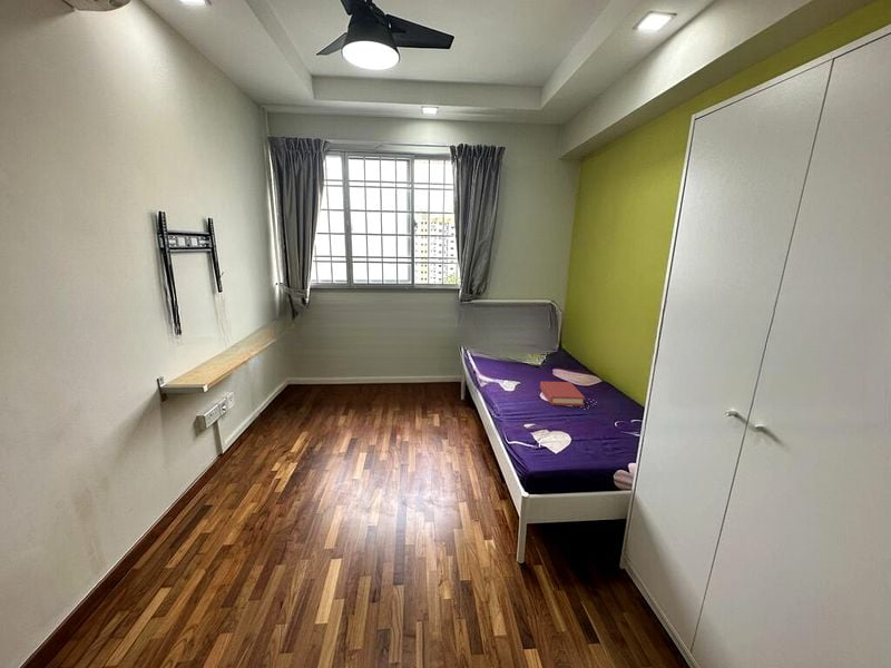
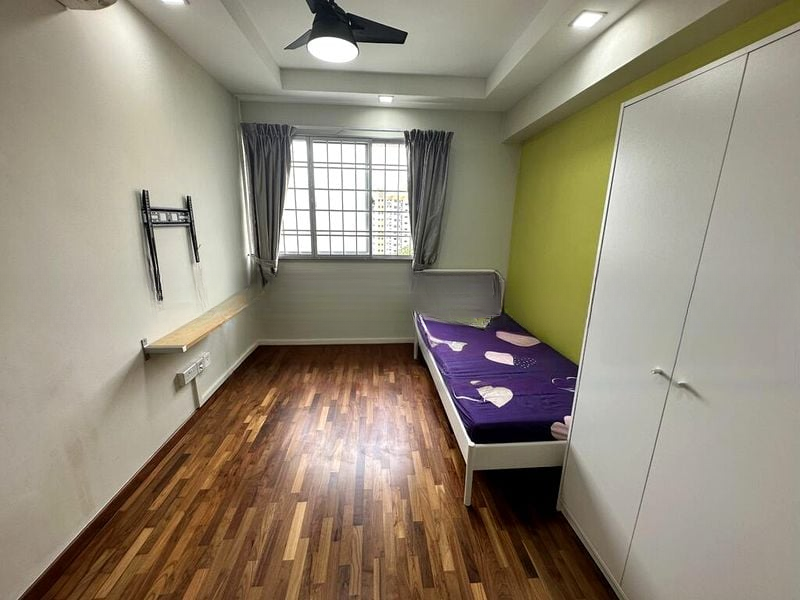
- hardback book [539,381,586,406]
